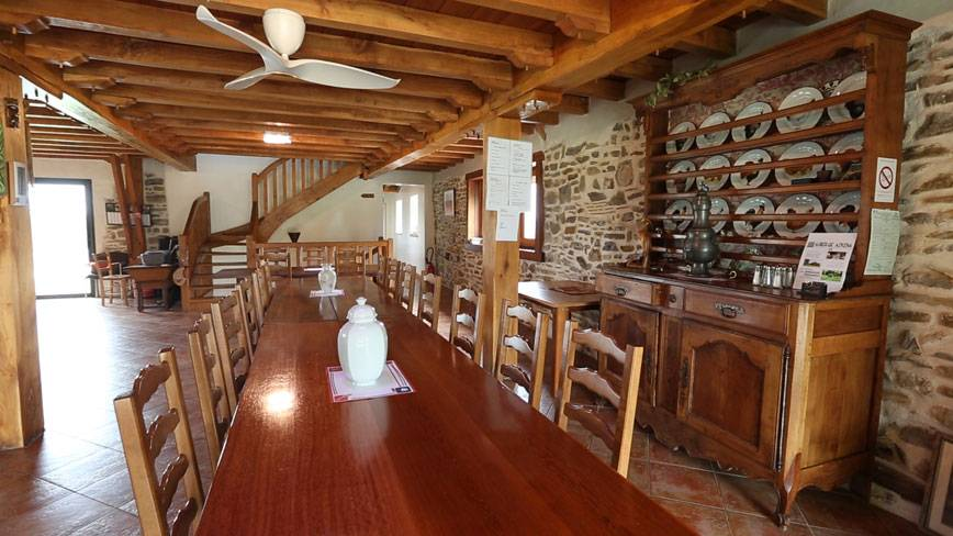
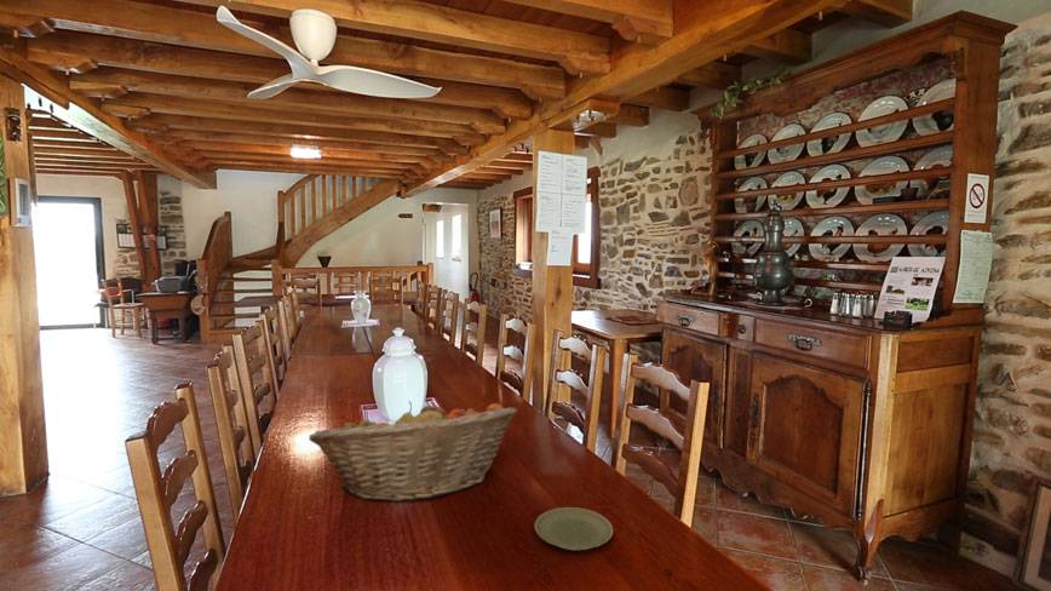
+ fruit basket [308,400,518,503]
+ plate [534,506,614,551]
